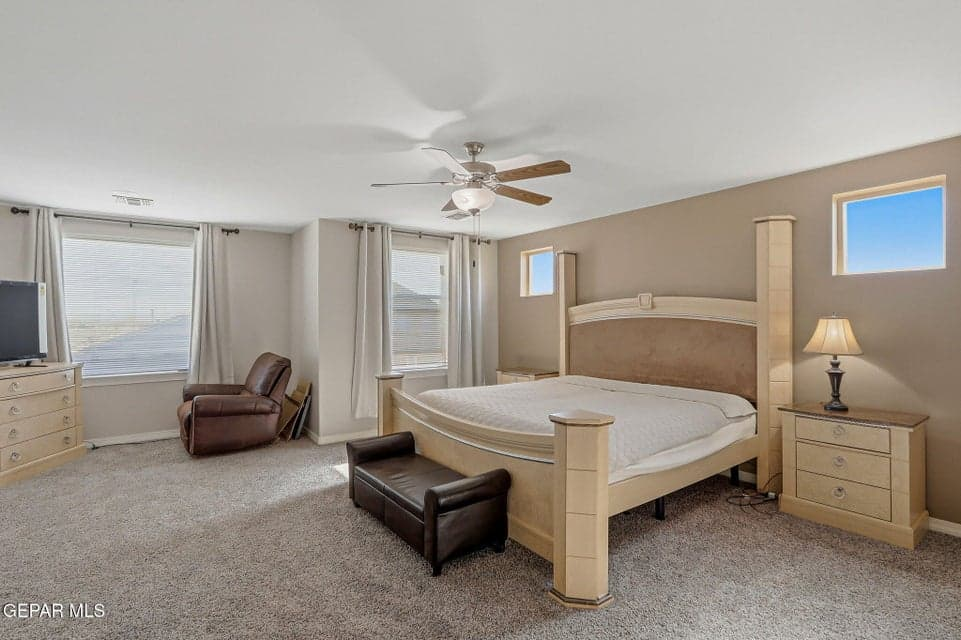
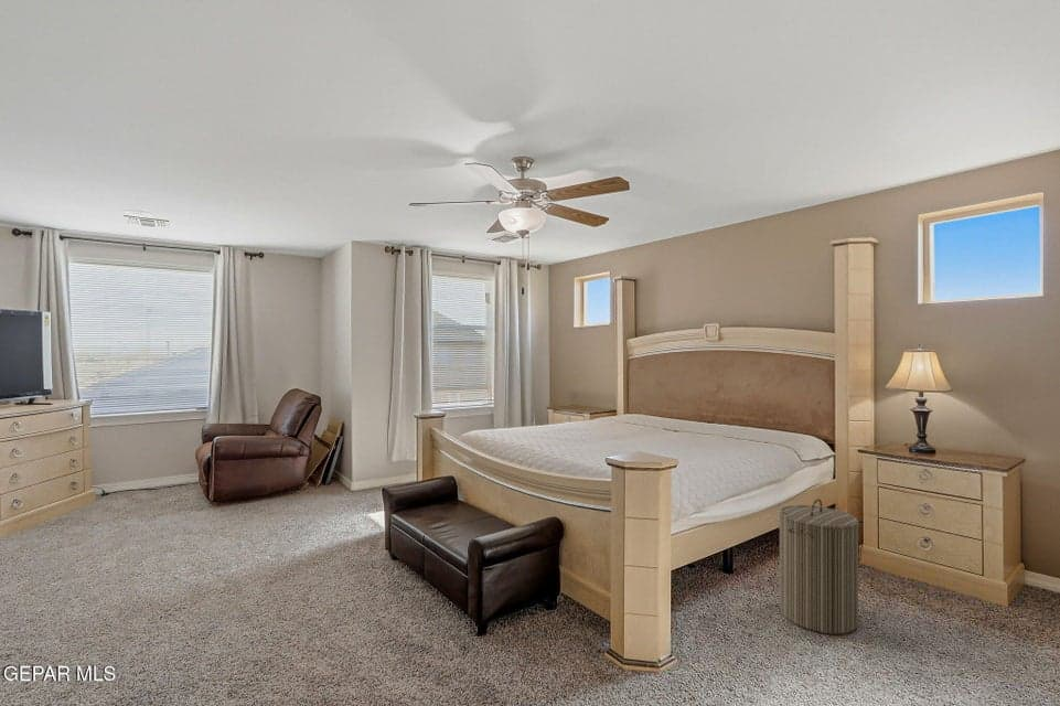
+ laundry hamper [778,498,860,635]
